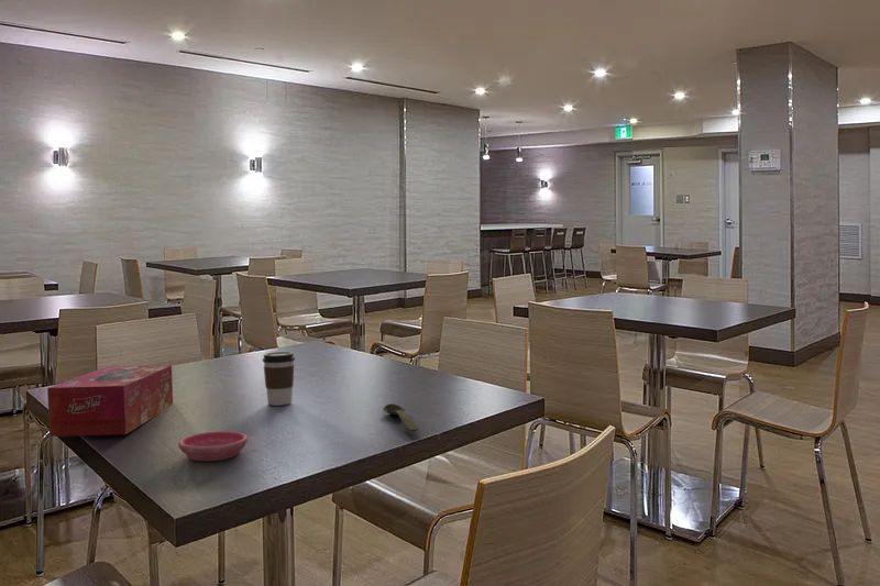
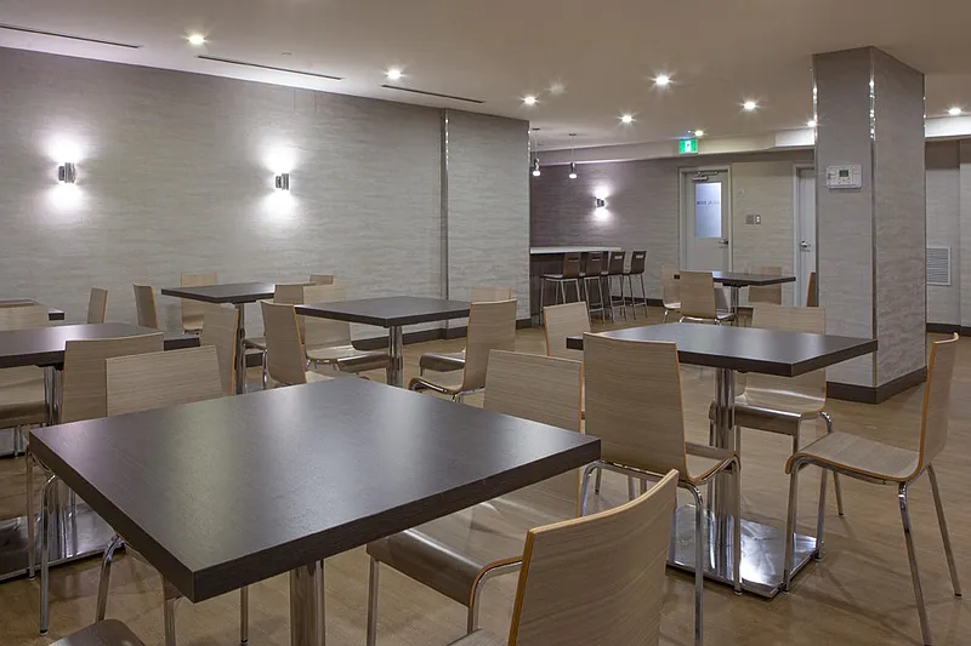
- spoon [382,402,419,432]
- coffee cup [262,351,296,407]
- tissue box [46,364,174,438]
- saucer [177,430,249,462]
